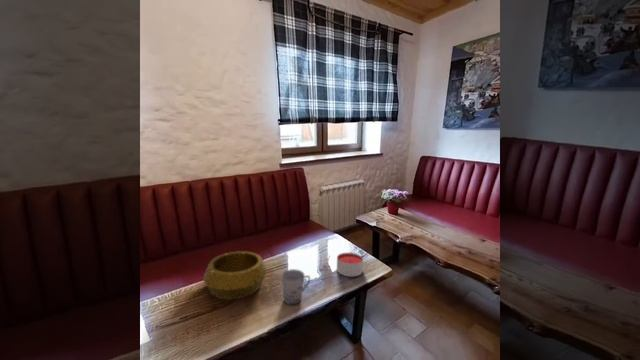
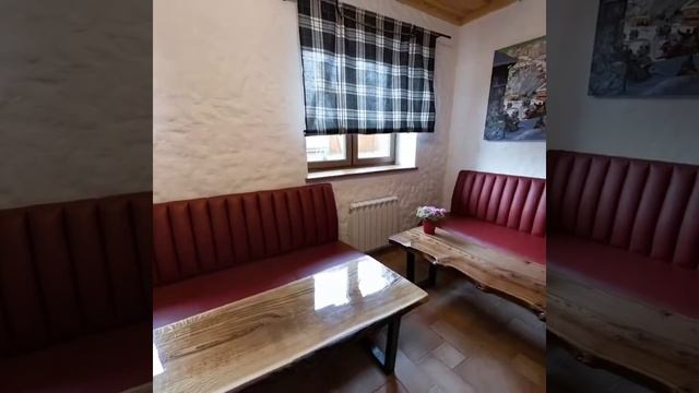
- candle [336,252,364,278]
- decorative bowl [202,250,268,301]
- cup [280,268,311,305]
